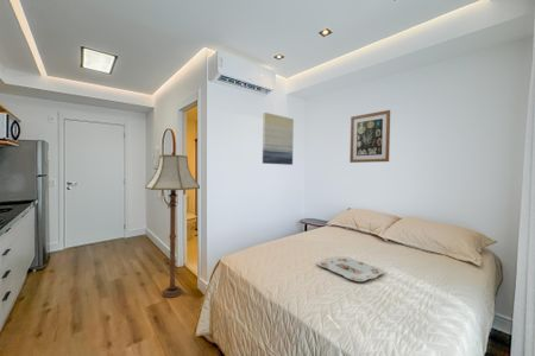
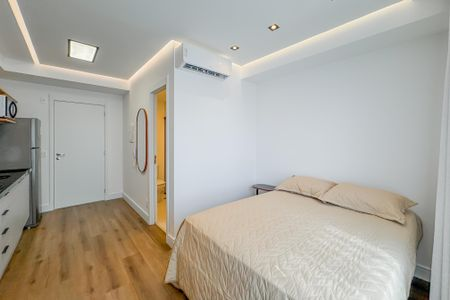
- serving tray [316,255,385,282]
- wall art [348,109,391,164]
- floor lamp [144,151,201,299]
- wall art [262,112,295,166]
